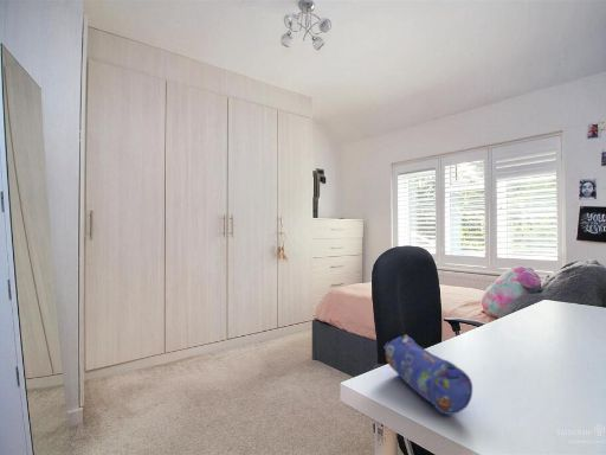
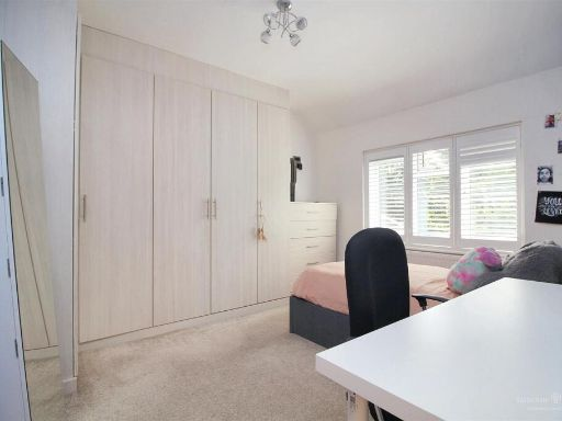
- pencil case [382,334,473,416]
